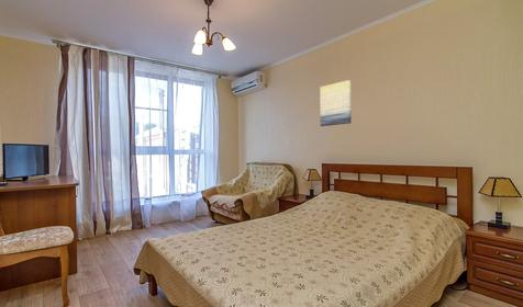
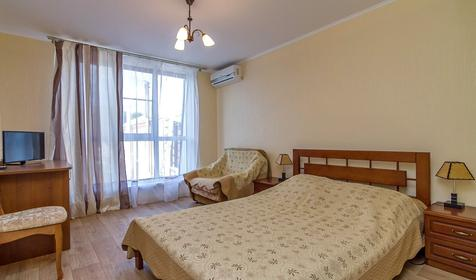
- wall art [319,79,352,127]
